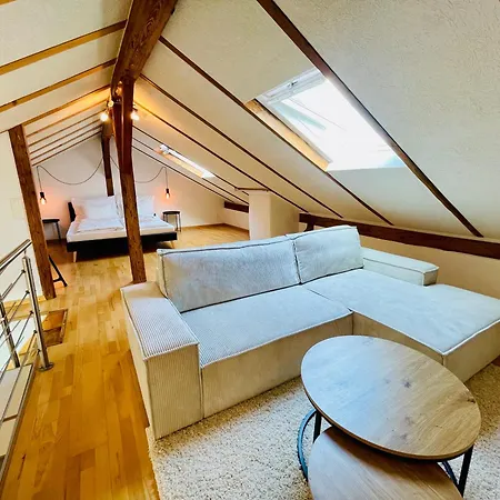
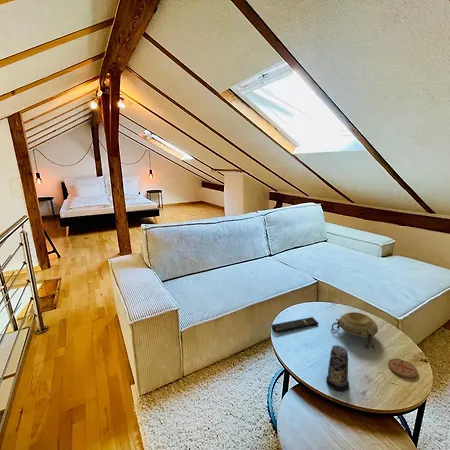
+ coaster [387,358,419,379]
+ remote control [271,316,319,334]
+ candle [325,344,350,392]
+ decorative bowl [330,311,379,351]
